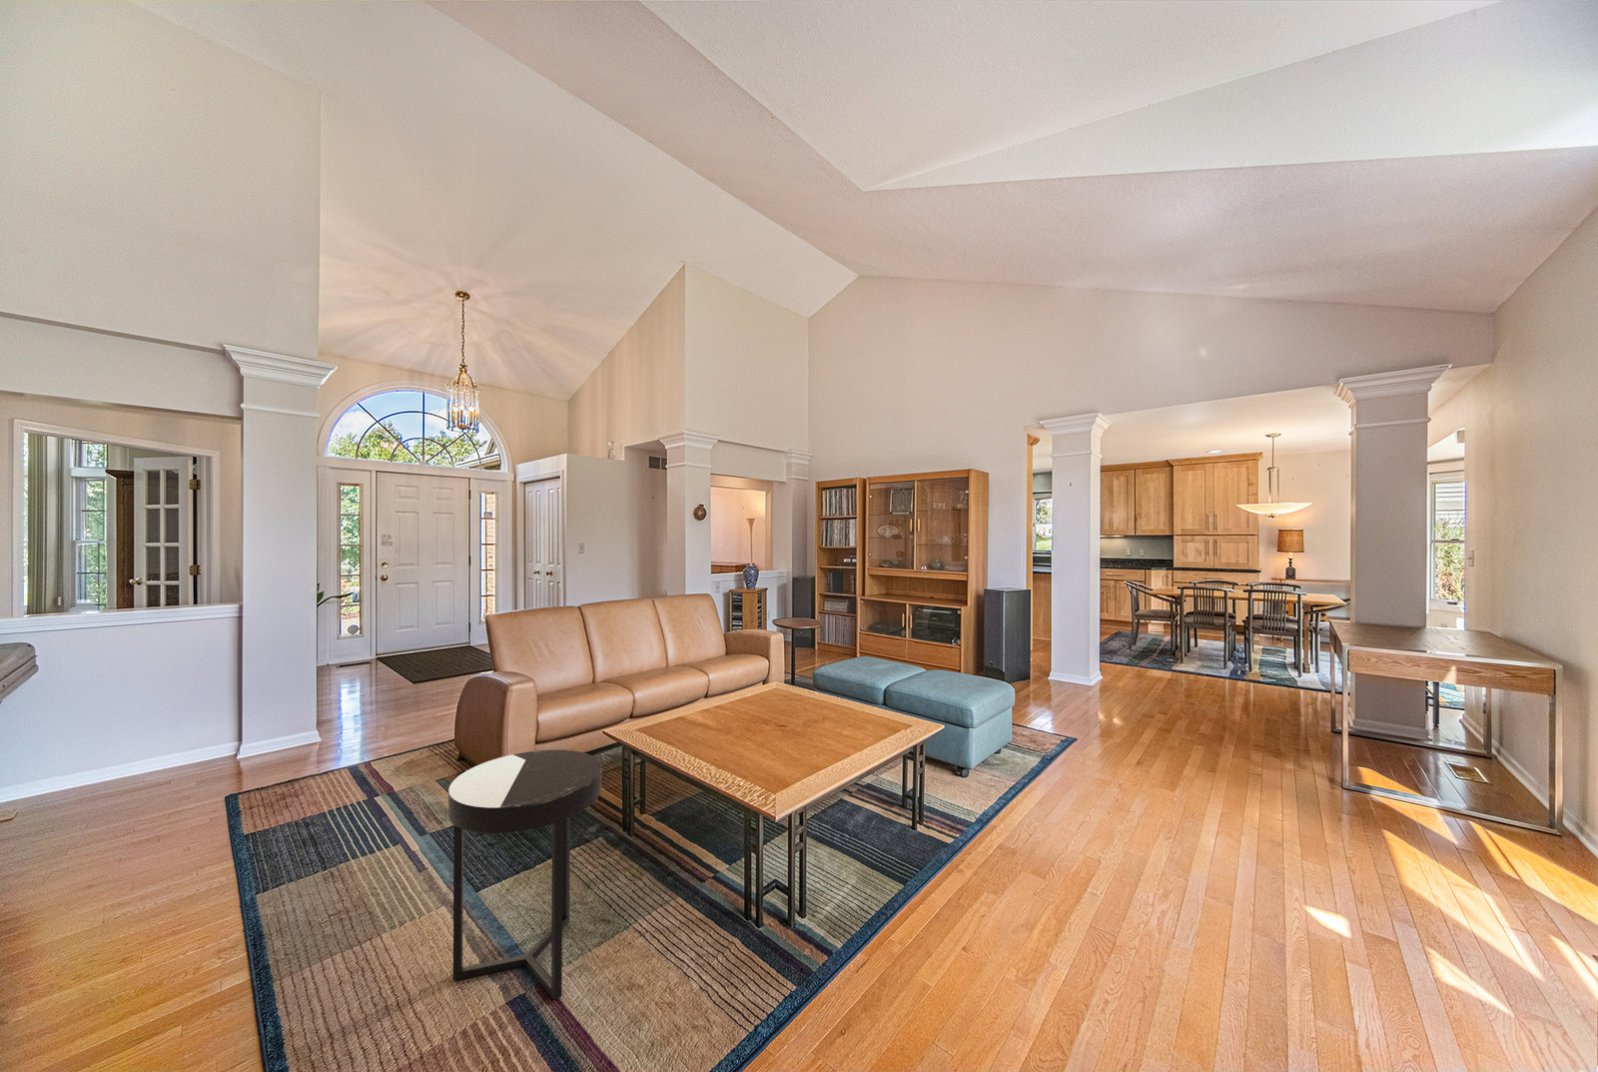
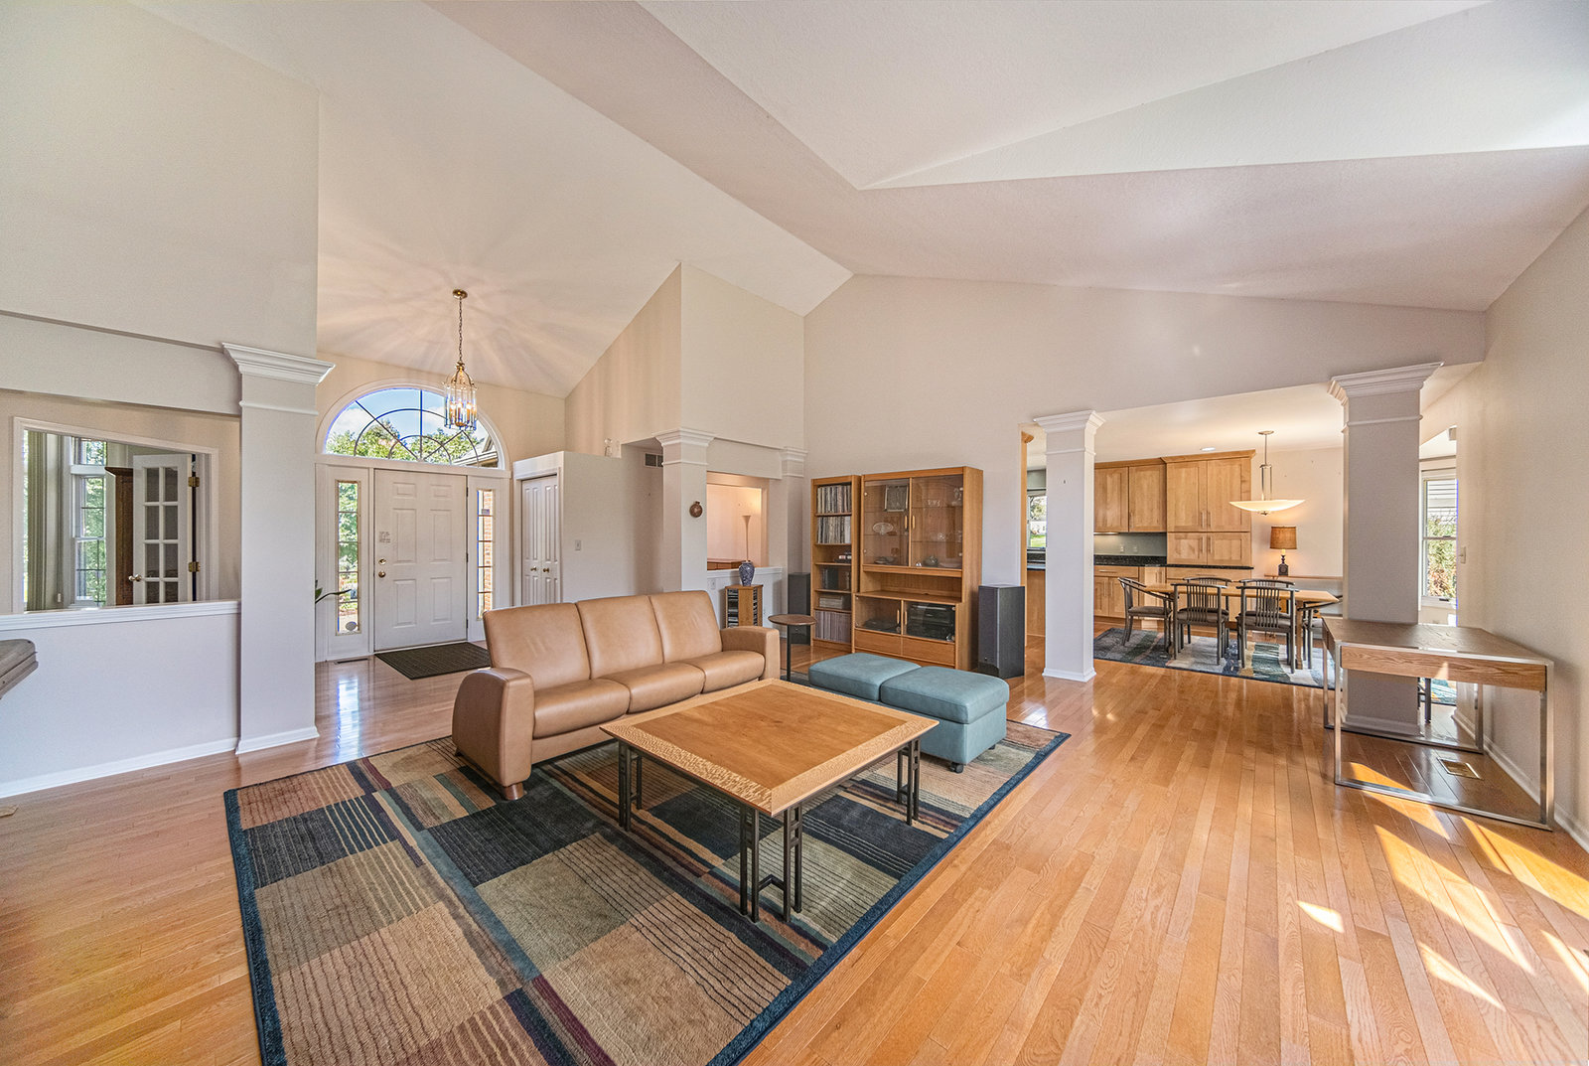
- side table [447,749,603,1001]
